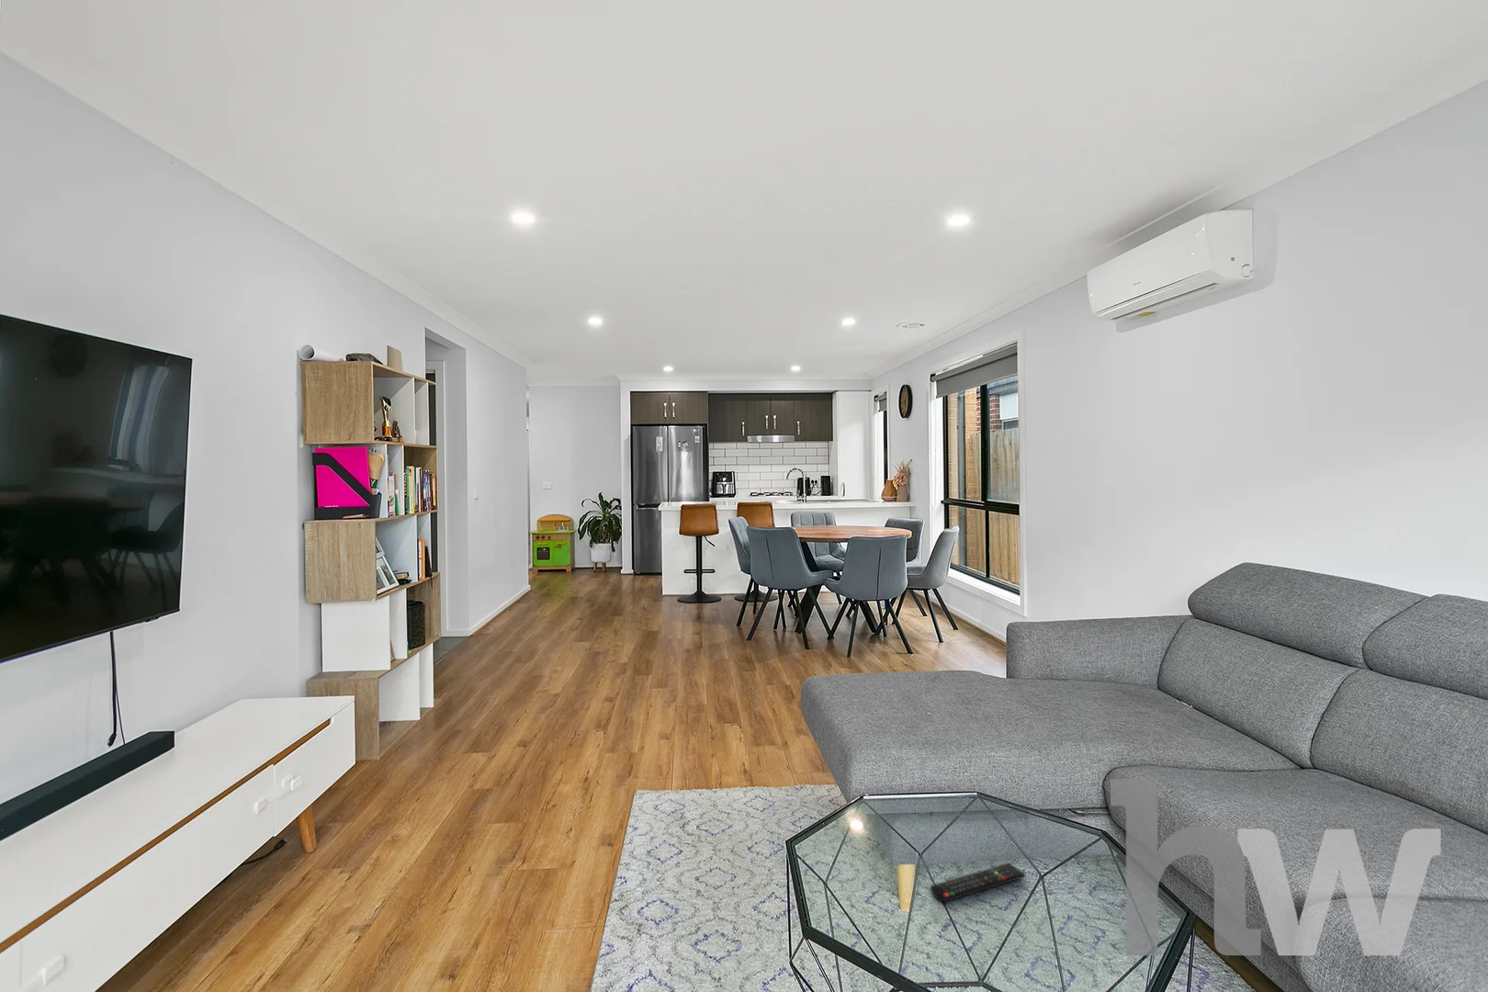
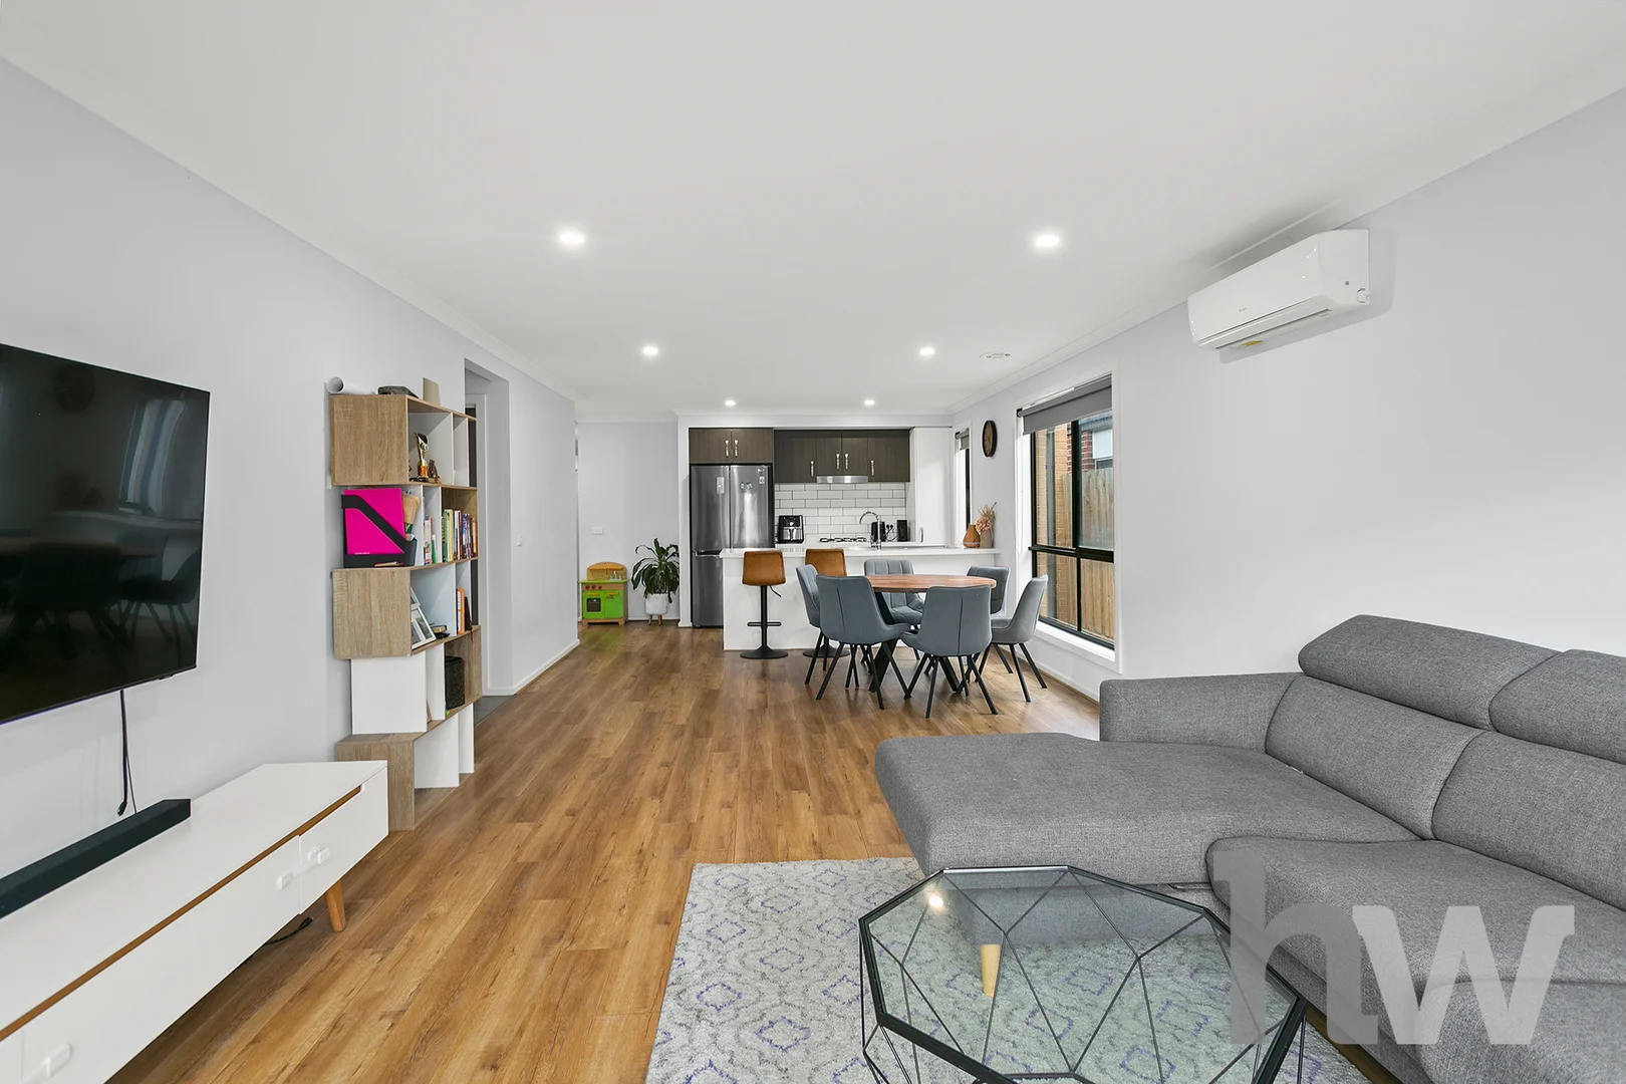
- remote control [930,862,1026,902]
